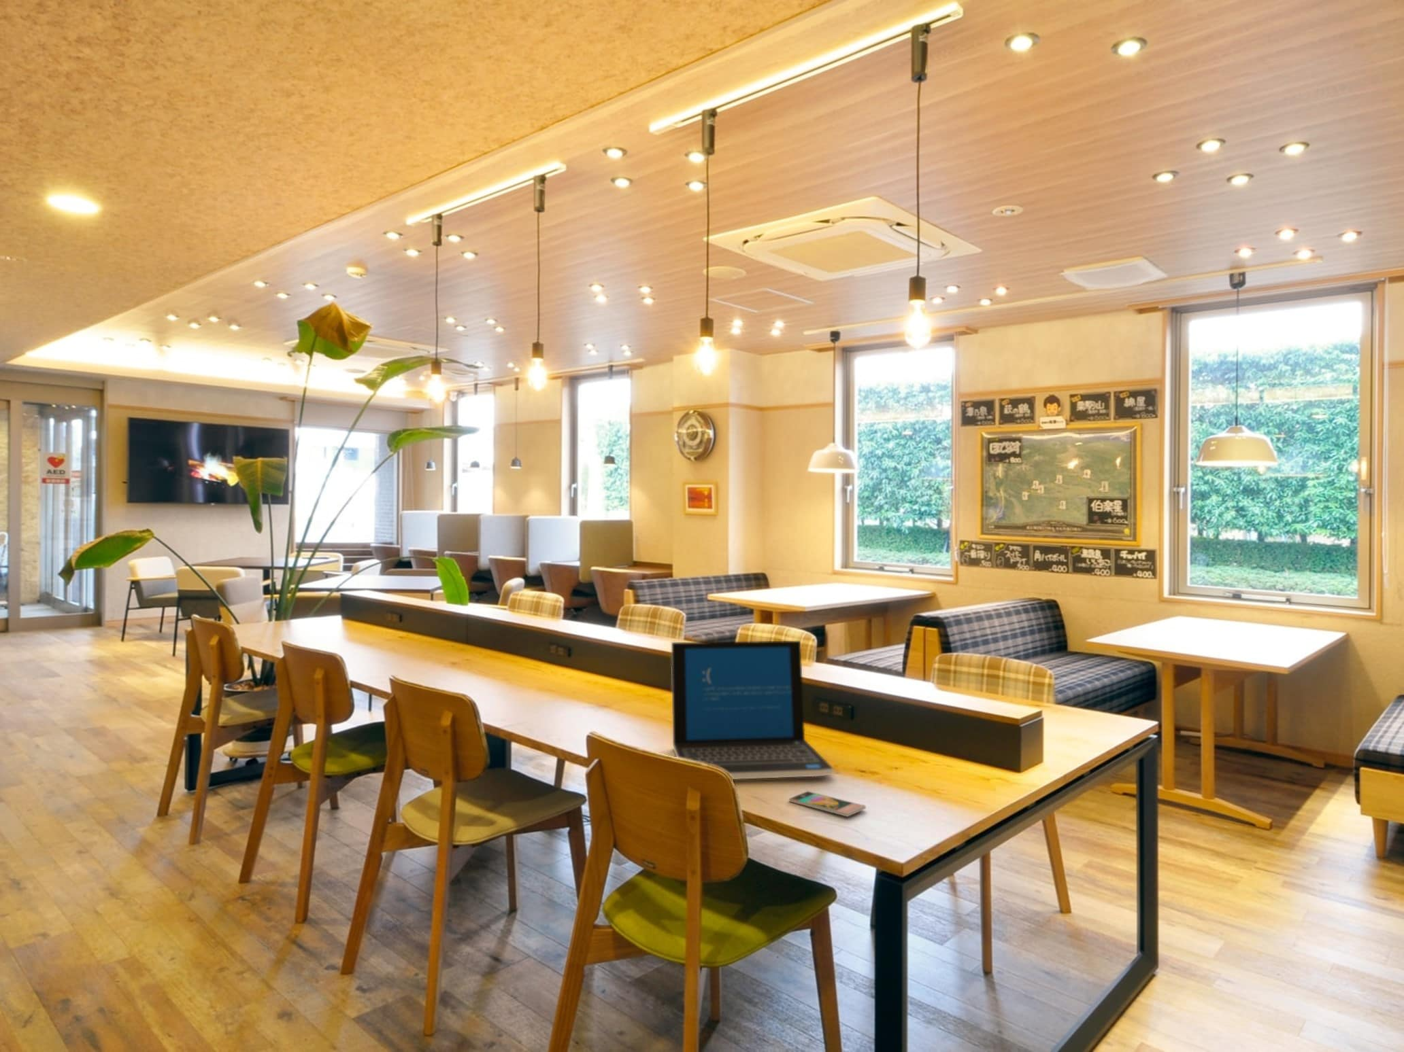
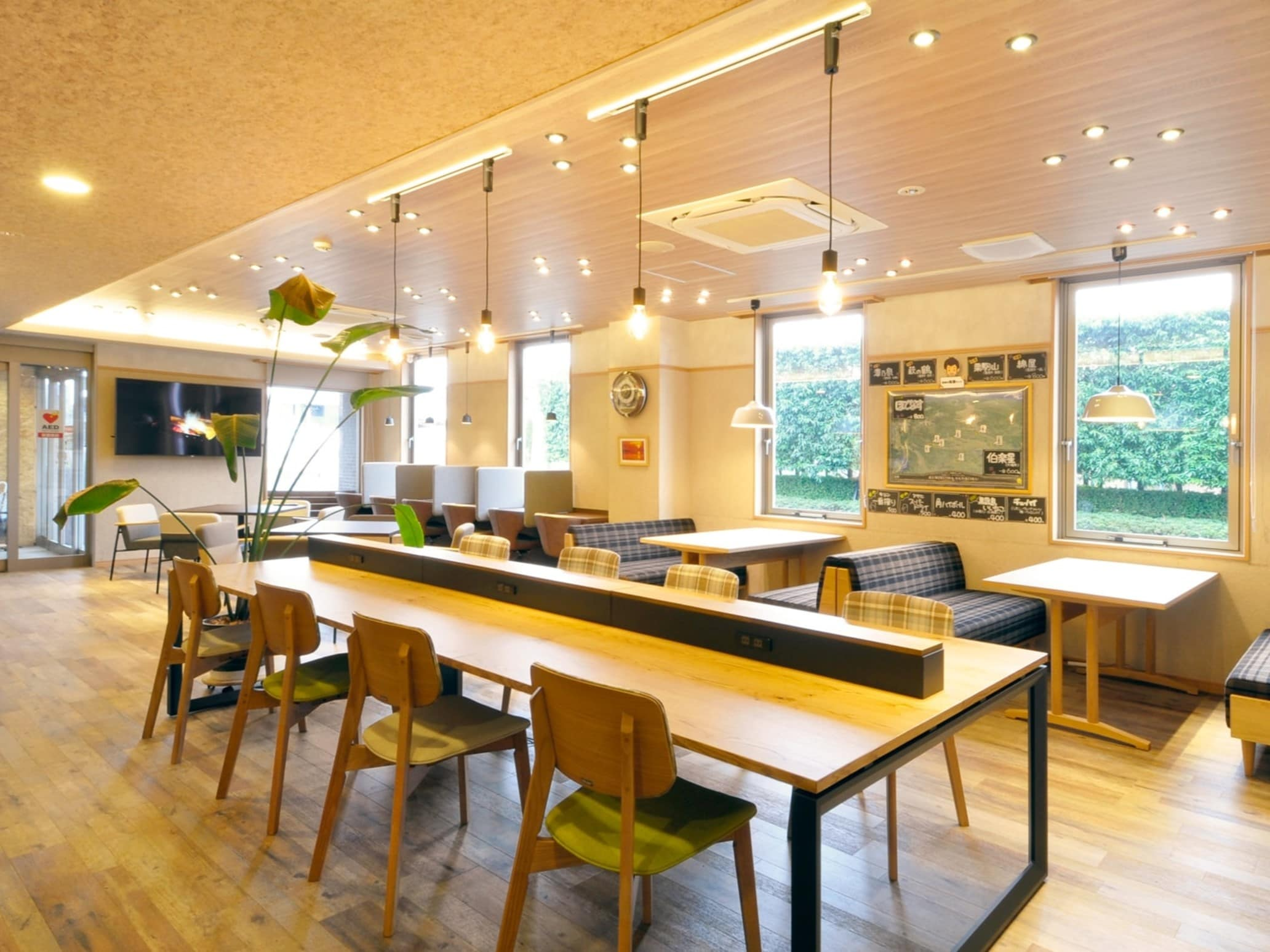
- smartphone [788,790,867,818]
- laptop [671,640,834,780]
